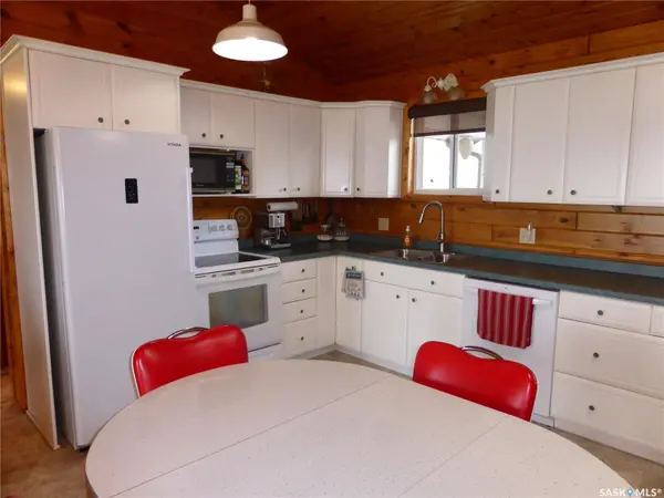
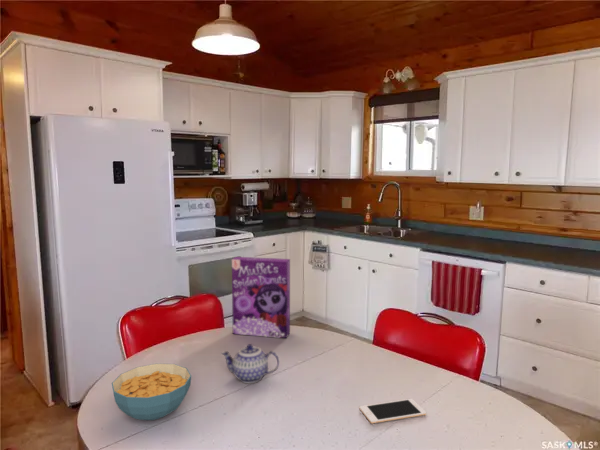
+ cell phone [359,398,427,425]
+ cereal box [231,256,291,339]
+ teapot [220,343,280,384]
+ cereal bowl [111,363,192,421]
